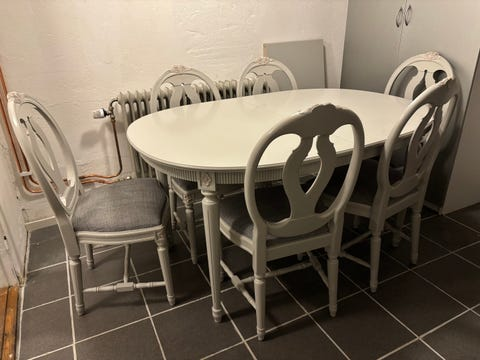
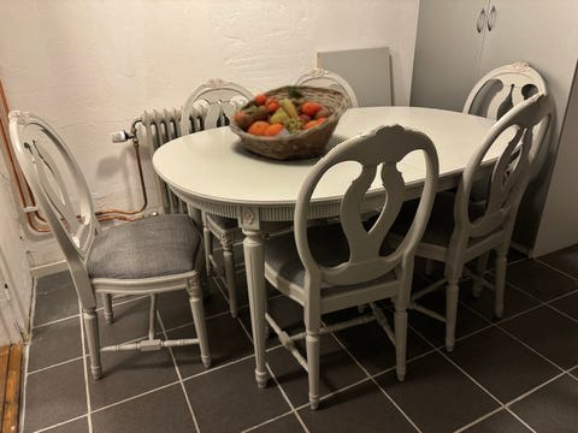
+ fruit basket [228,84,352,161]
